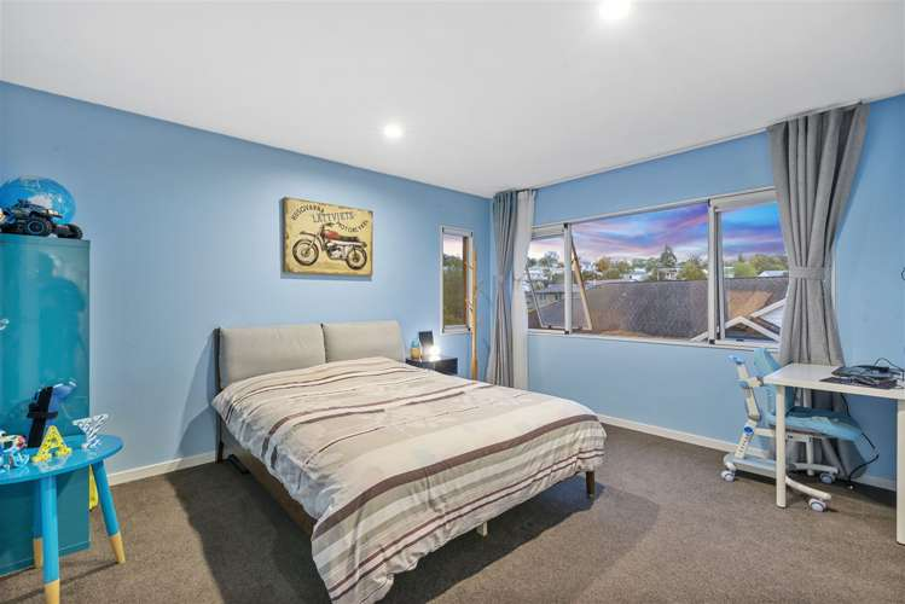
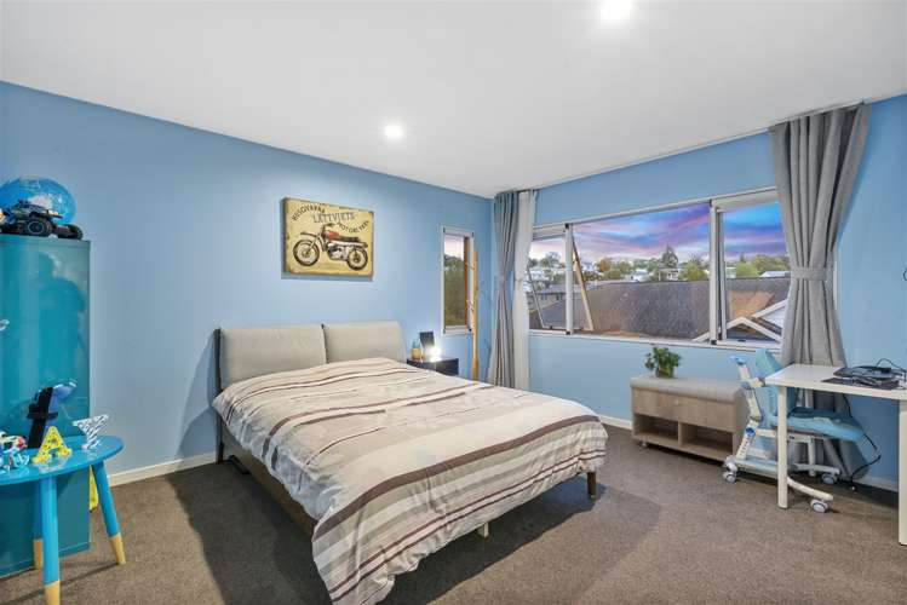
+ potted plant [643,342,684,378]
+ storage bench [628,370,750,468]
